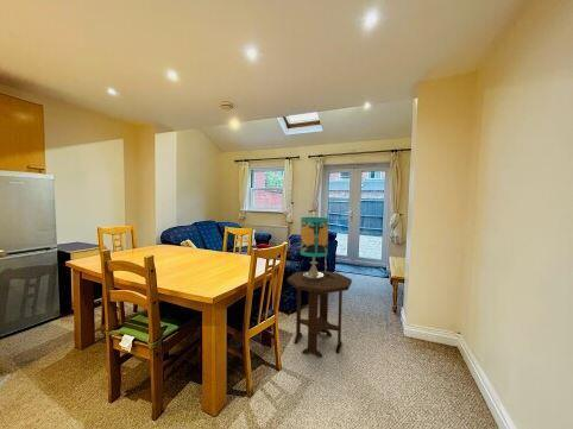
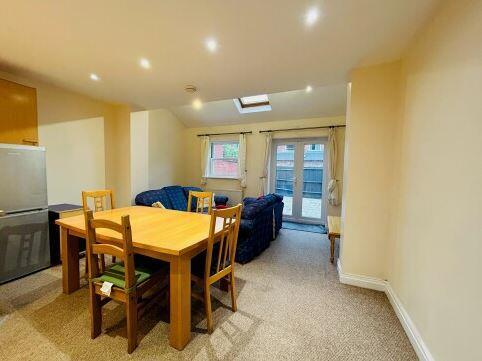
- table lamp [300,216,334,280]
- side table [286,270,353,359]
